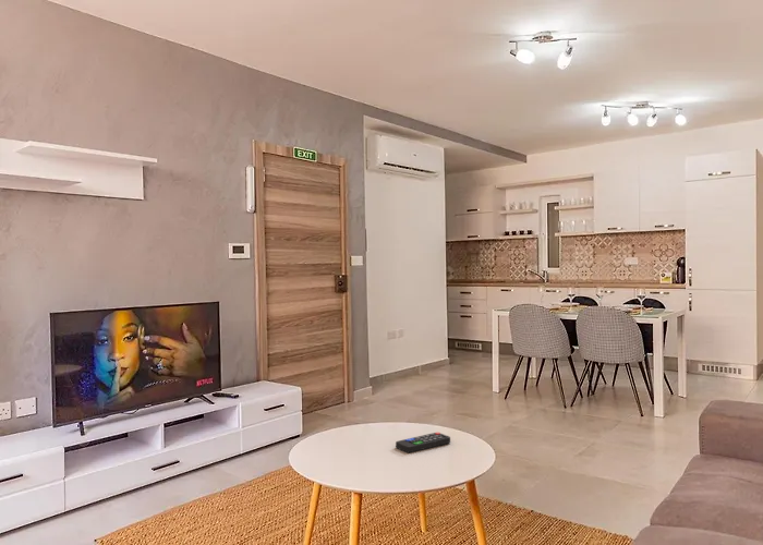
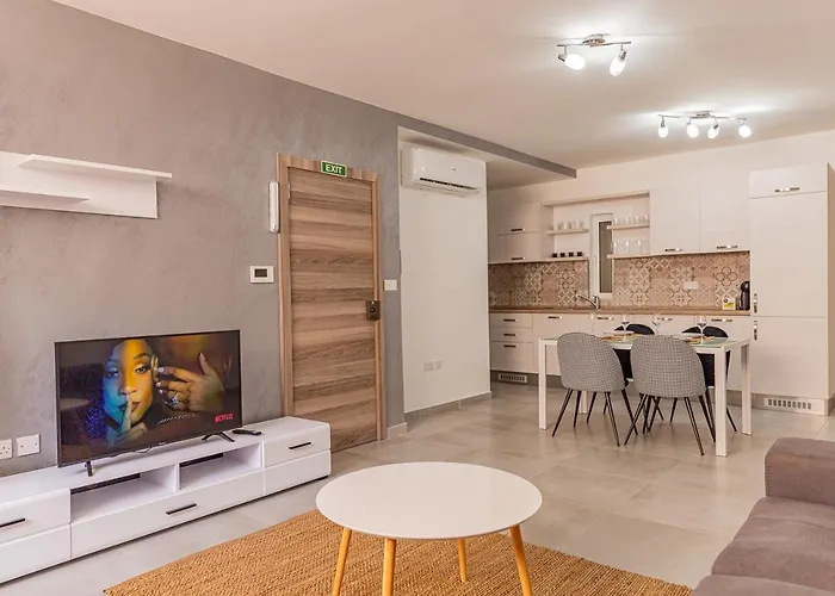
- remote control [395,432,451,453]
